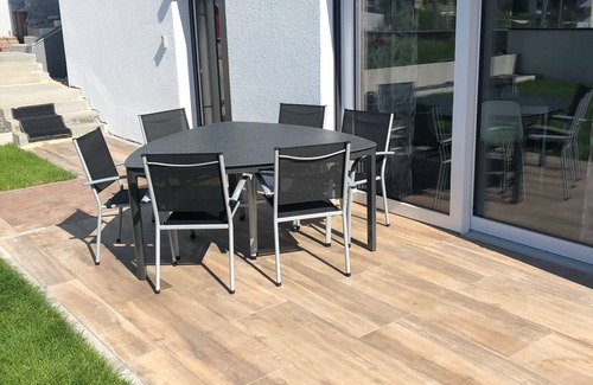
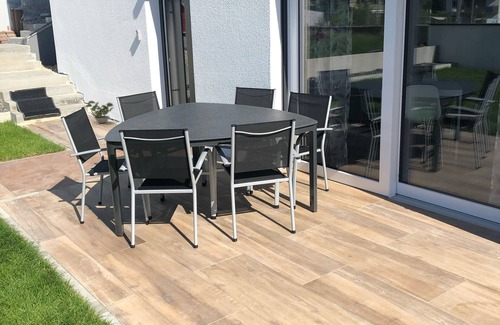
+ potted plant [85,100,115,124]
